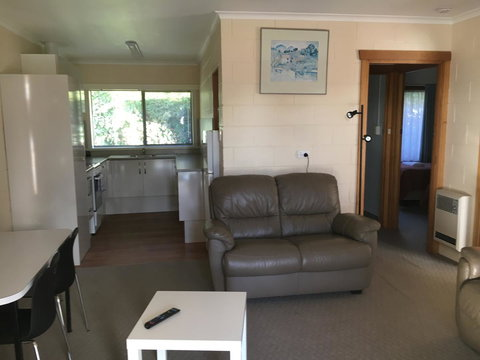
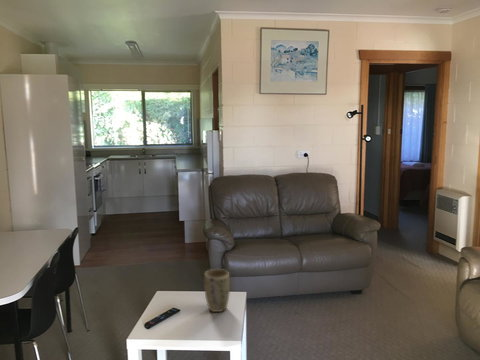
+ plant pot [203,268,231,313]
